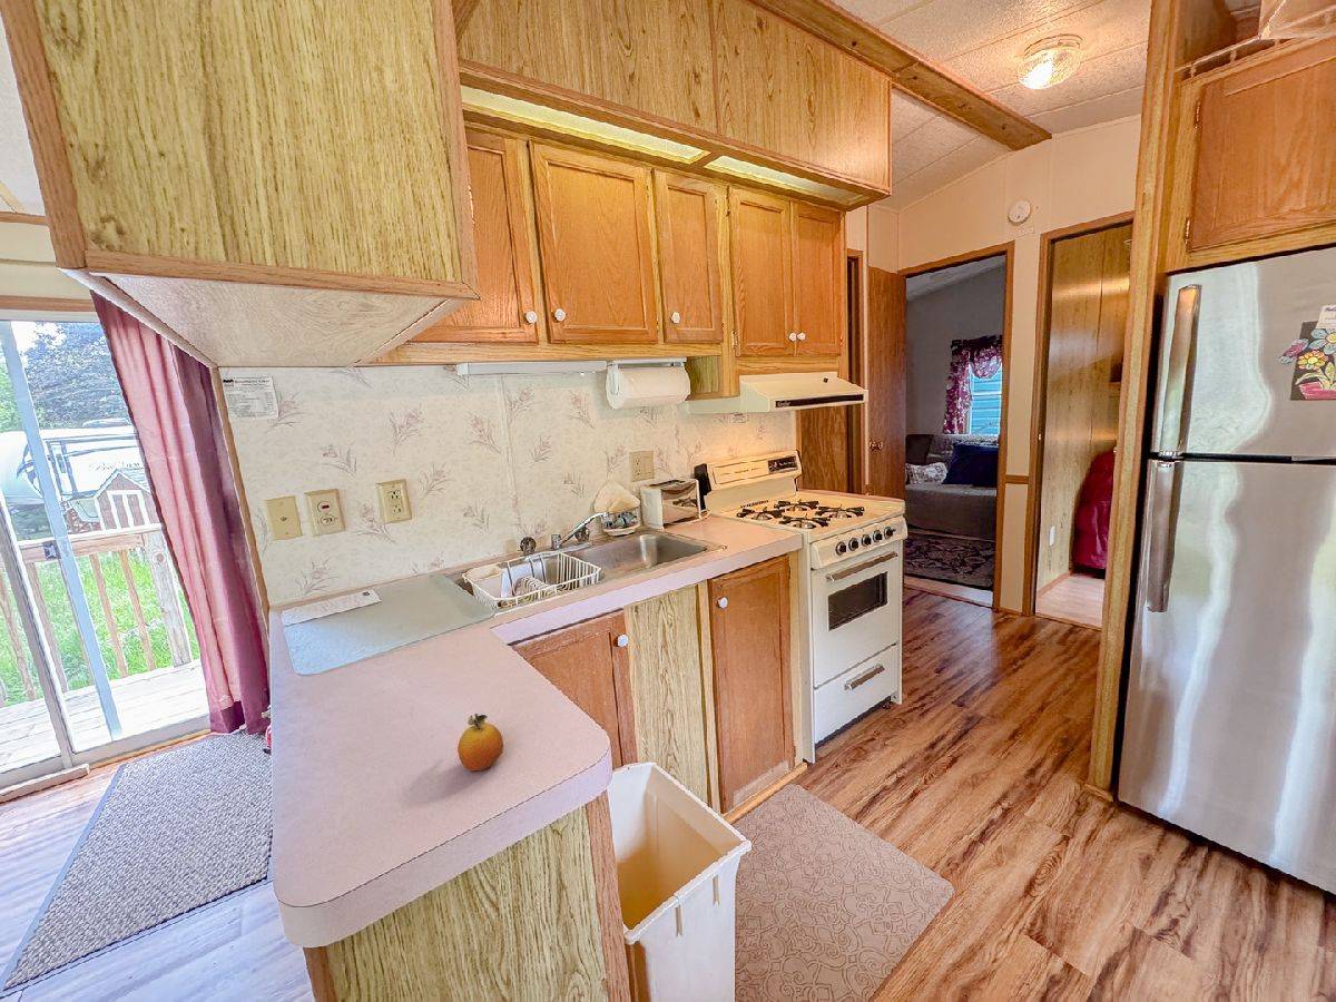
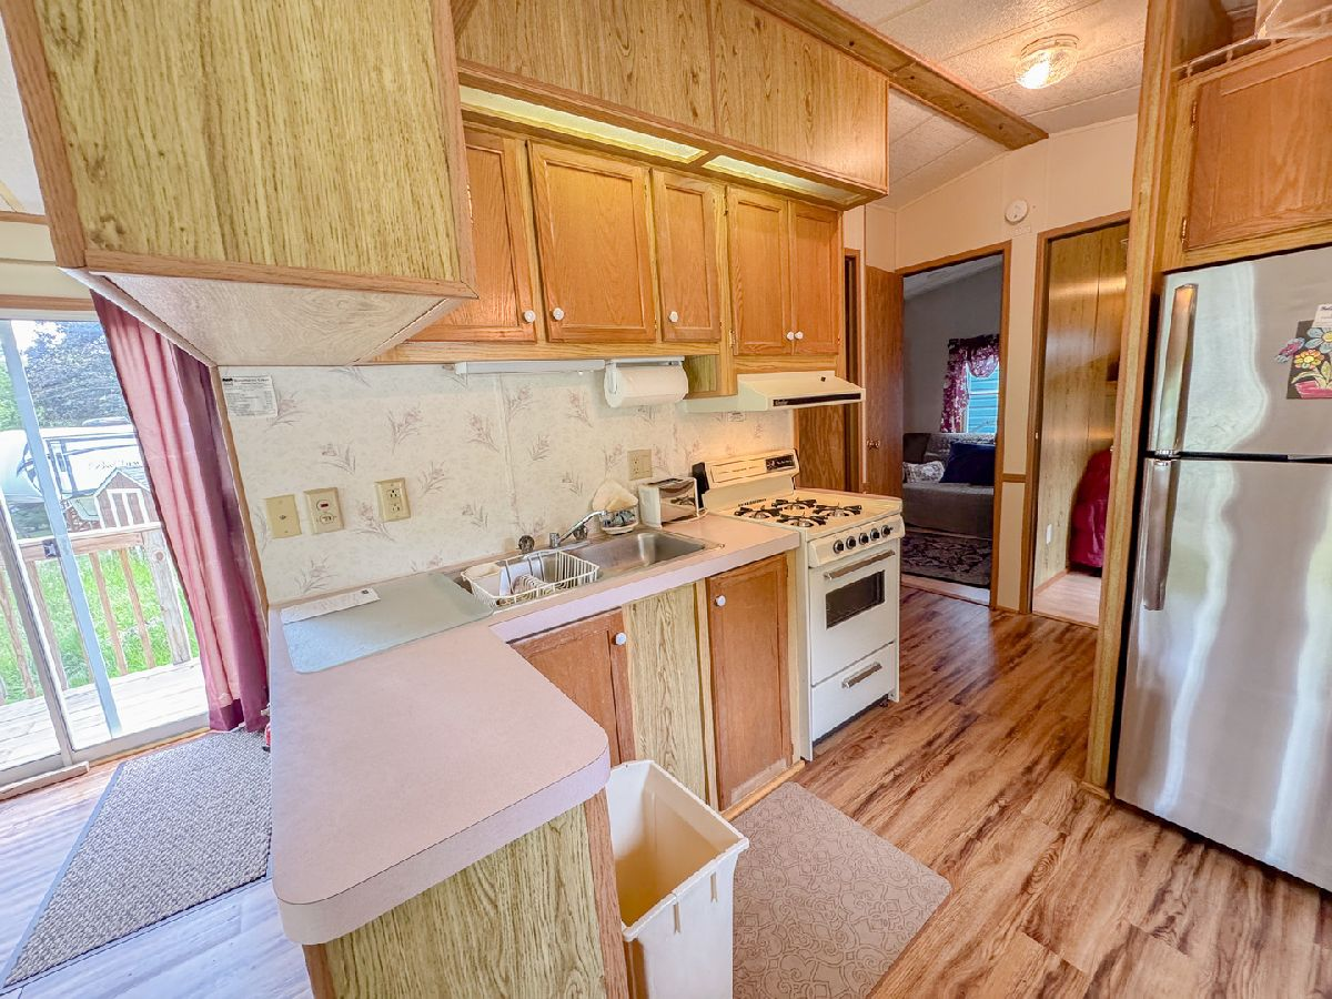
- fruit [456,713,504,773]
